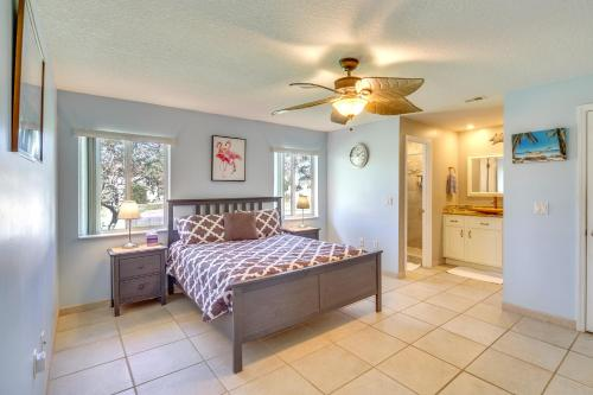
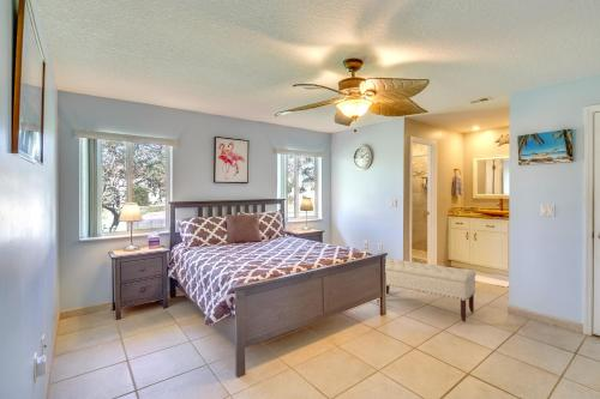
+ bench [385,258,476,324]
